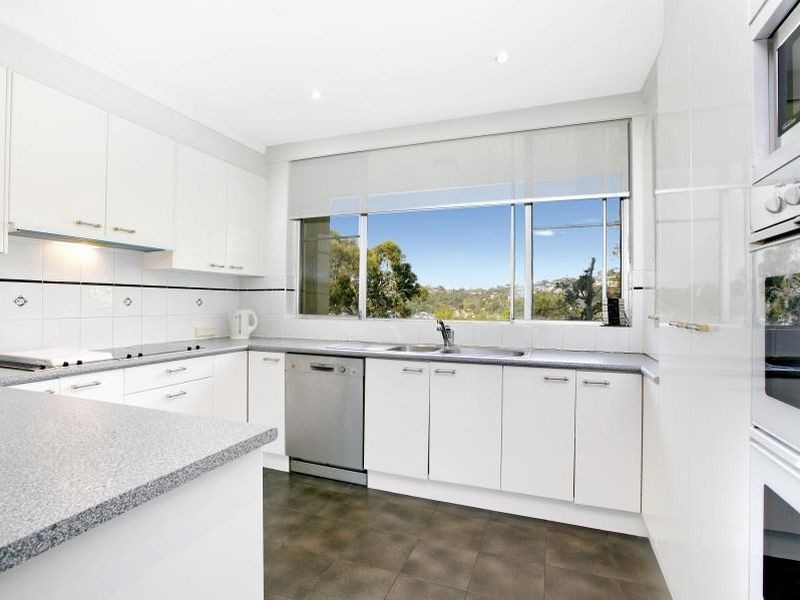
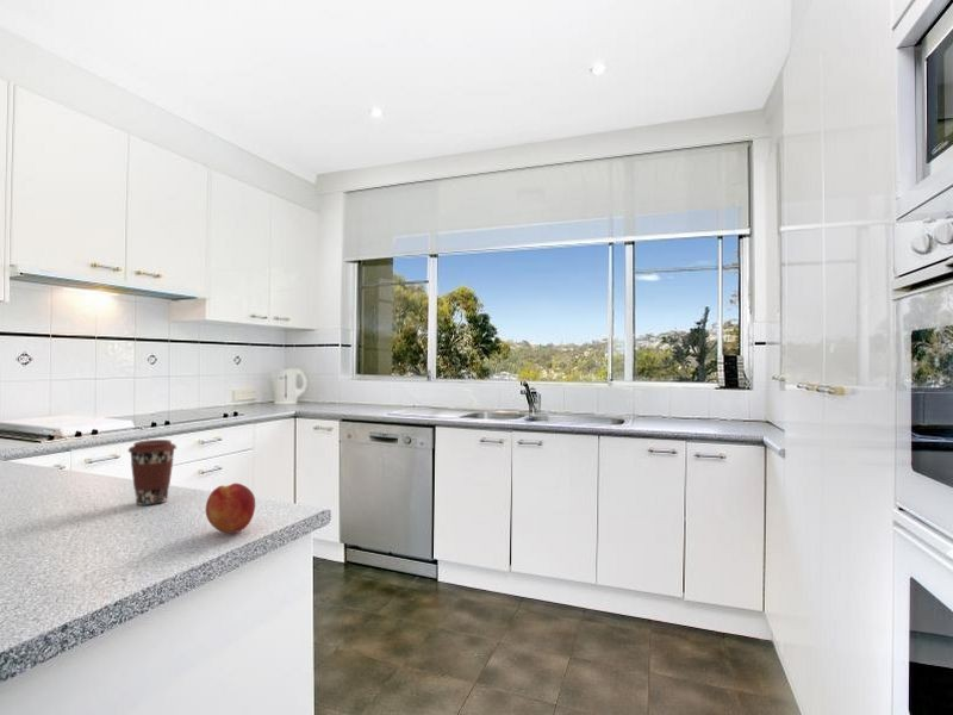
+ peach [205,483,256,535]
+ coffee cup [126,439,177,506]
